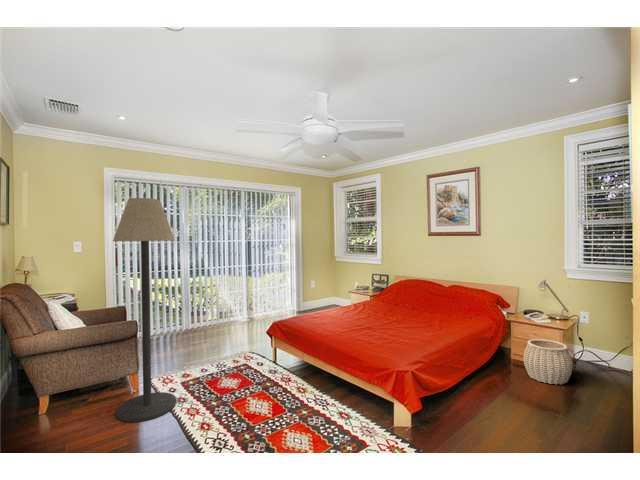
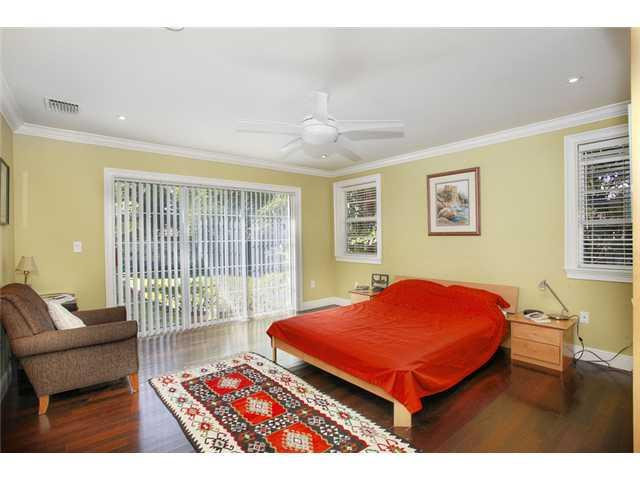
- floor lamp [112,197,177,423]
- woven basket [523,338,574,386]
